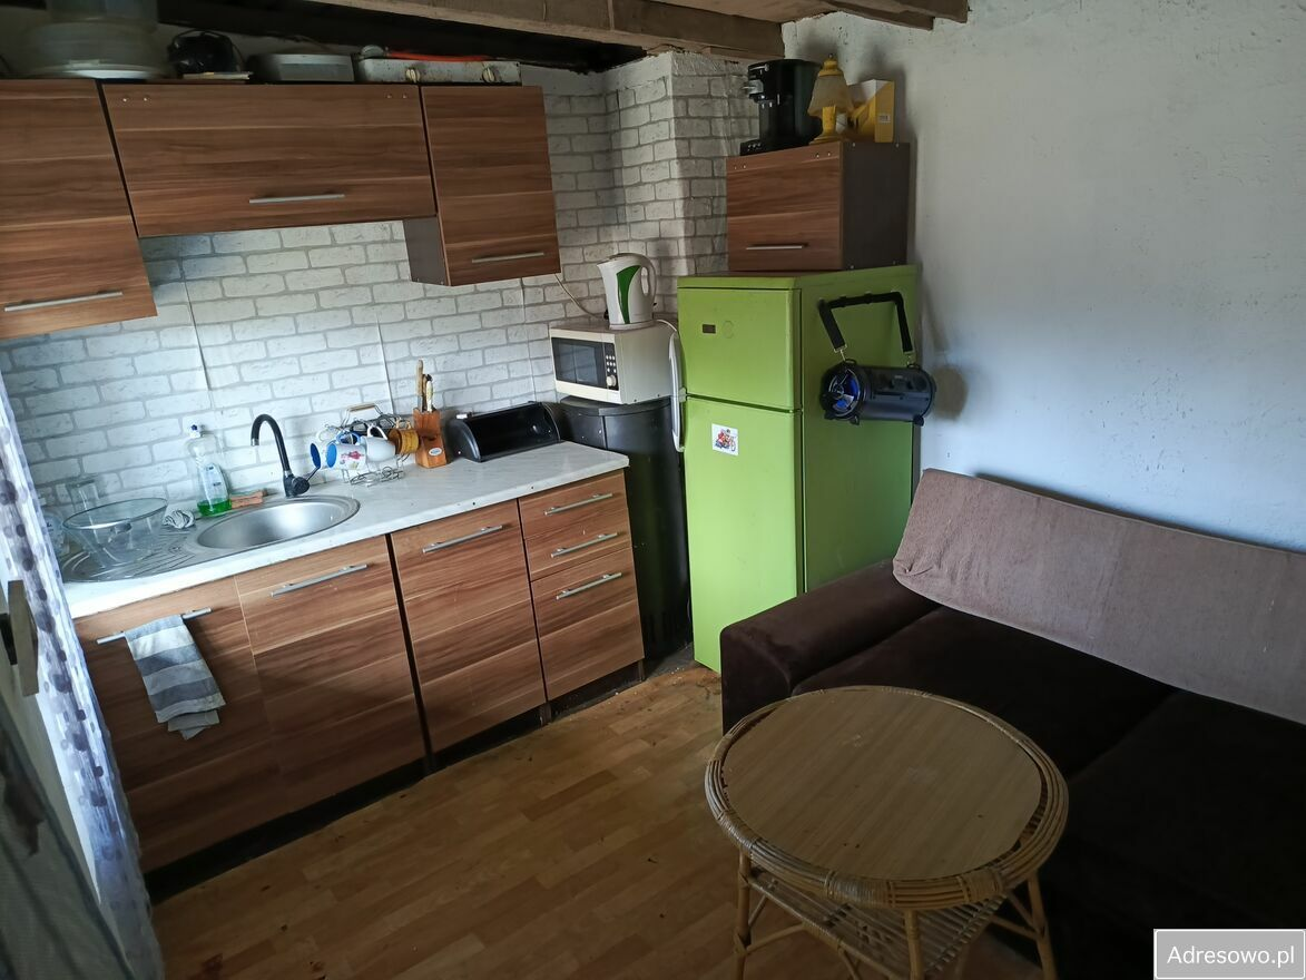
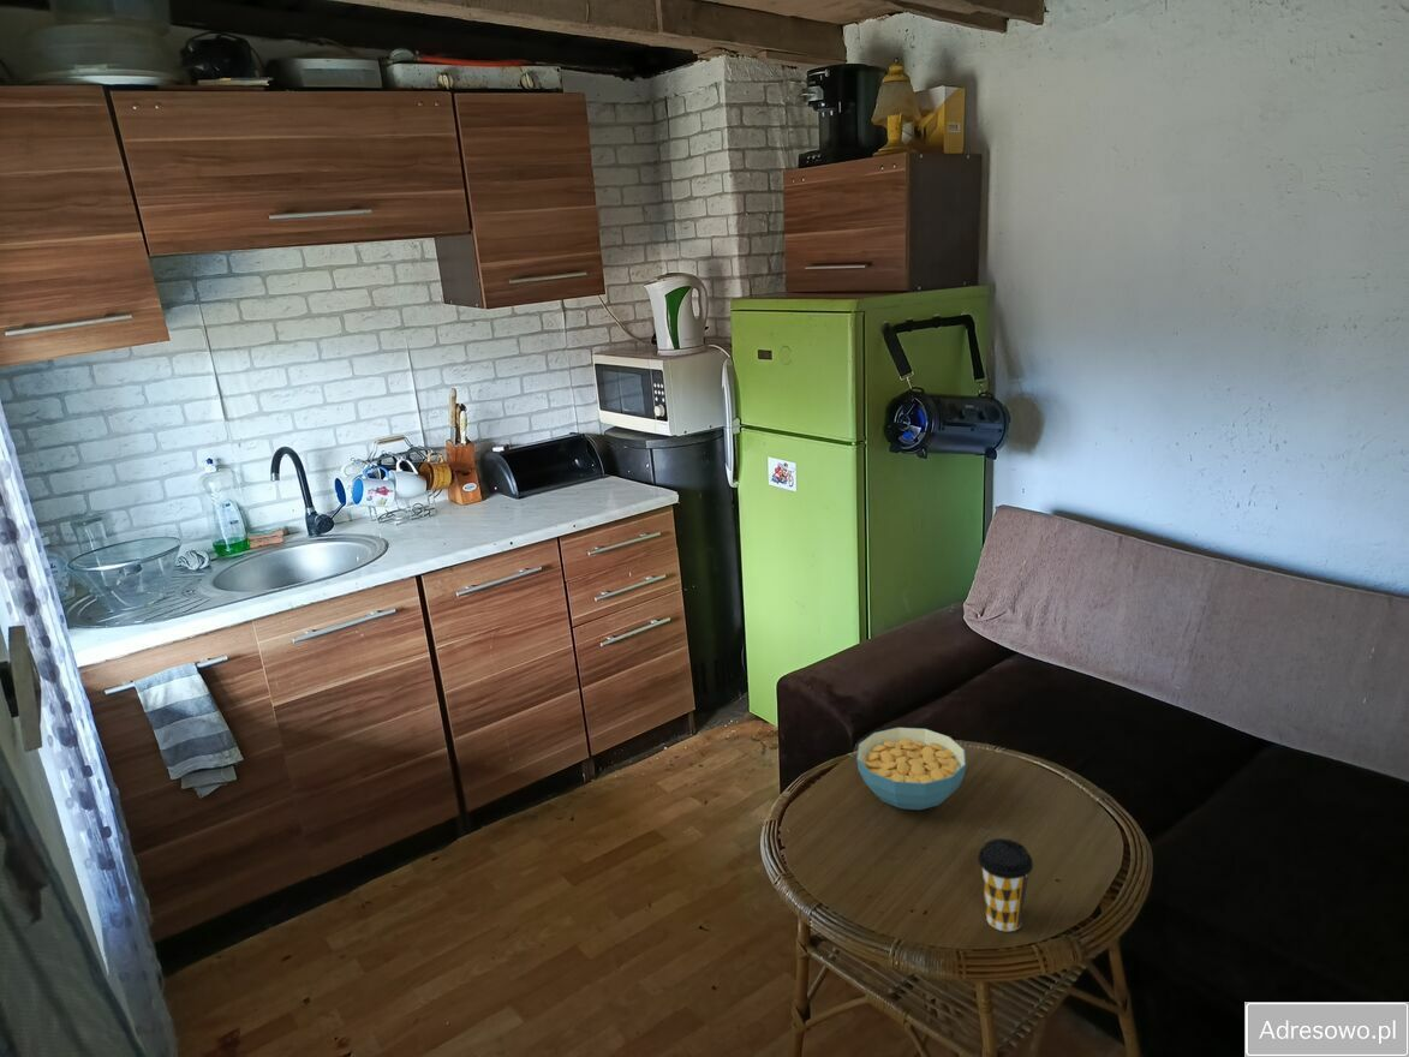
+ coffee cup [977,837,1034,932]
+ cereal bowl [855,727,967,811]
